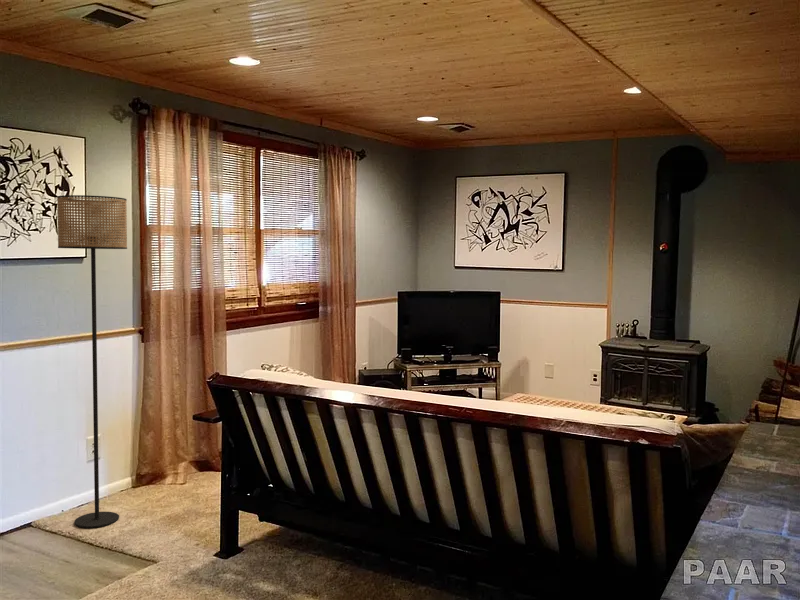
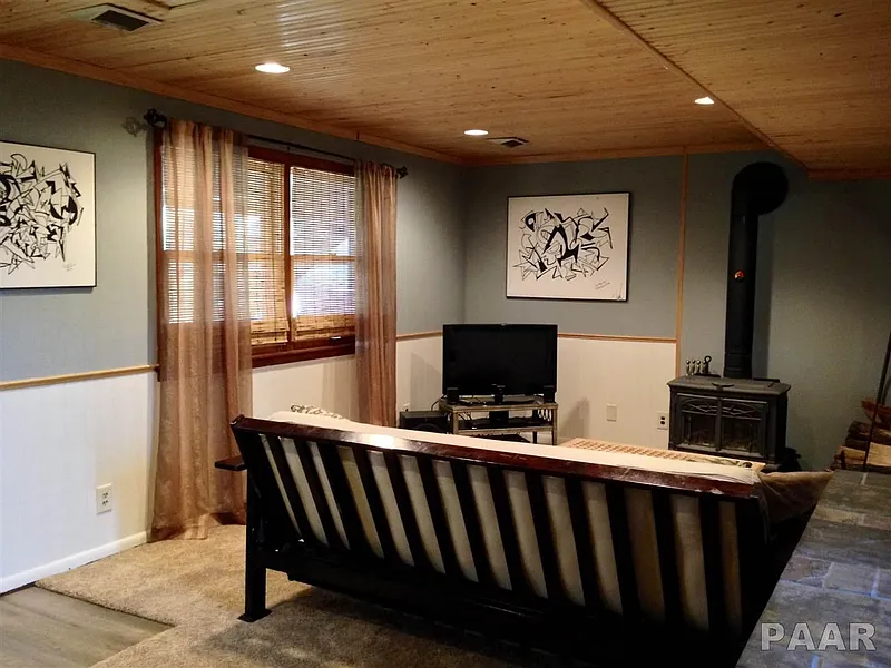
- floor lamp [56,194,128,529]
